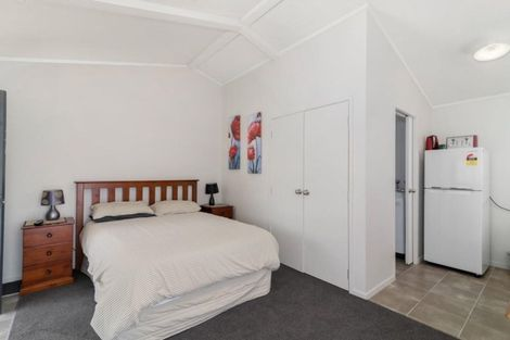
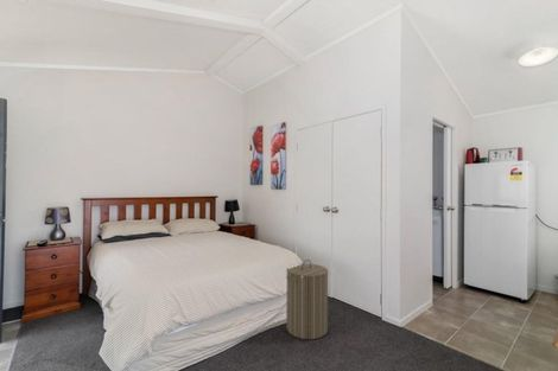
+ laundry hamper [285,258,329,340]
